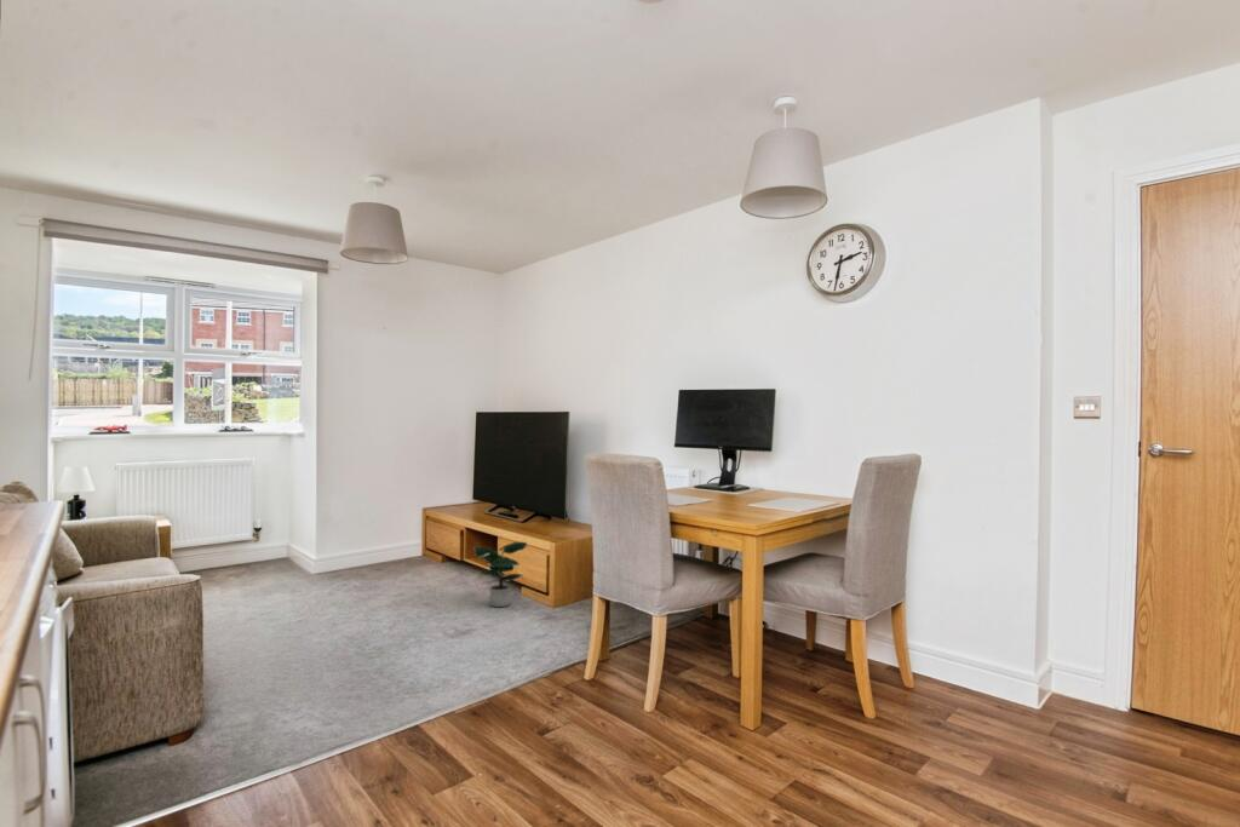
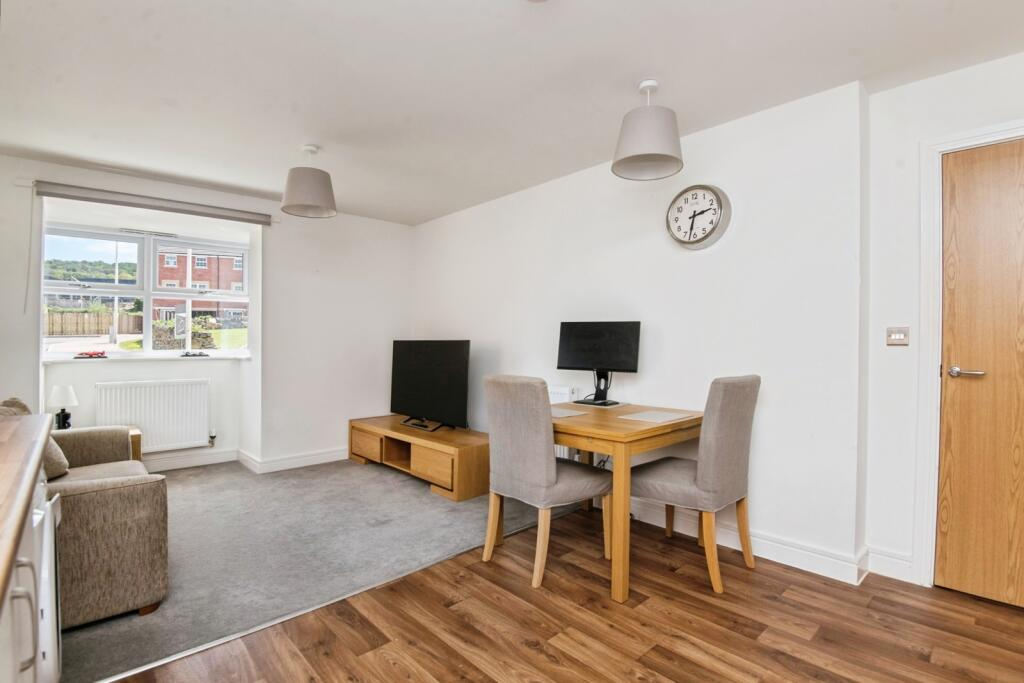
- potted plant [472,541,528,608]
